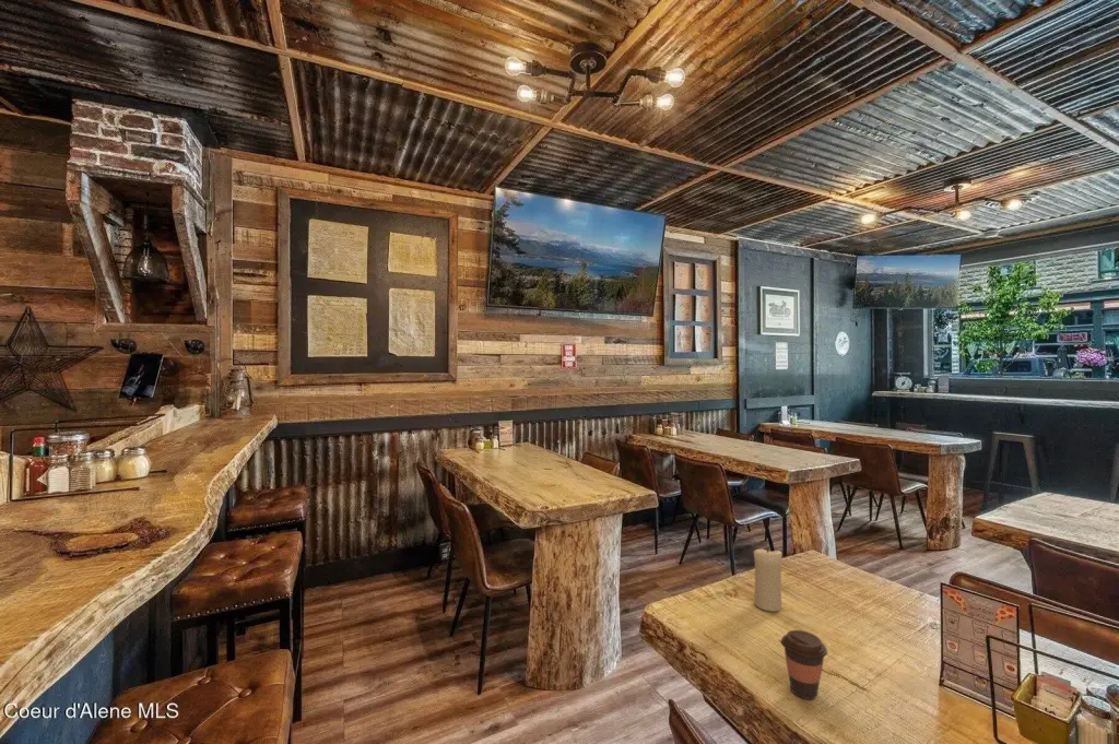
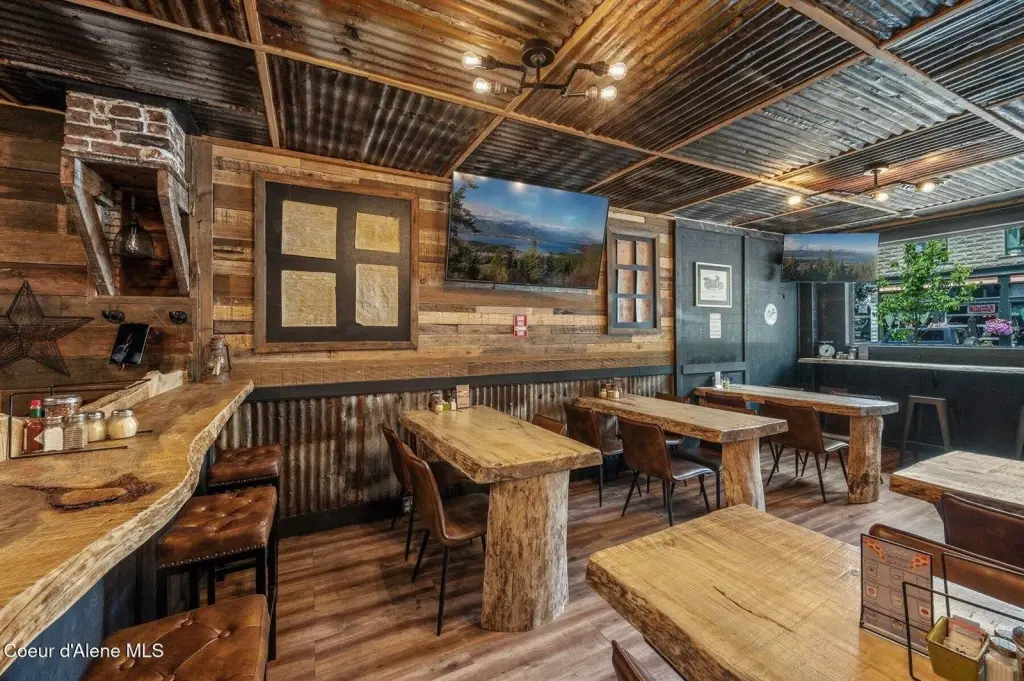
- coffee cup [780,629,828,700]
- candle [753,545,782,613]
